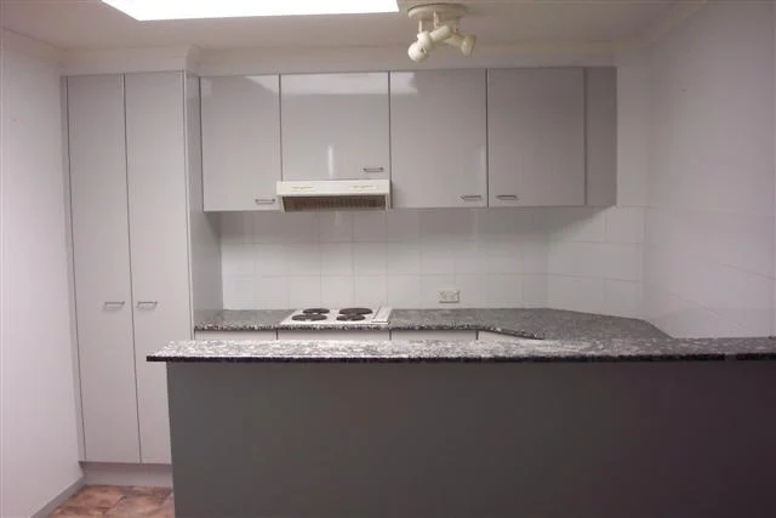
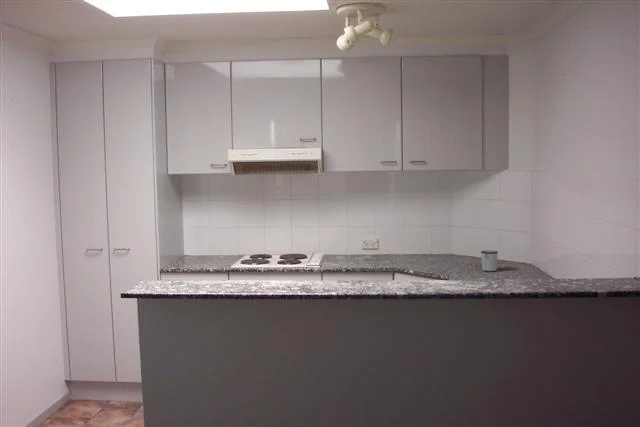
+ mug [480,249,499,272]
